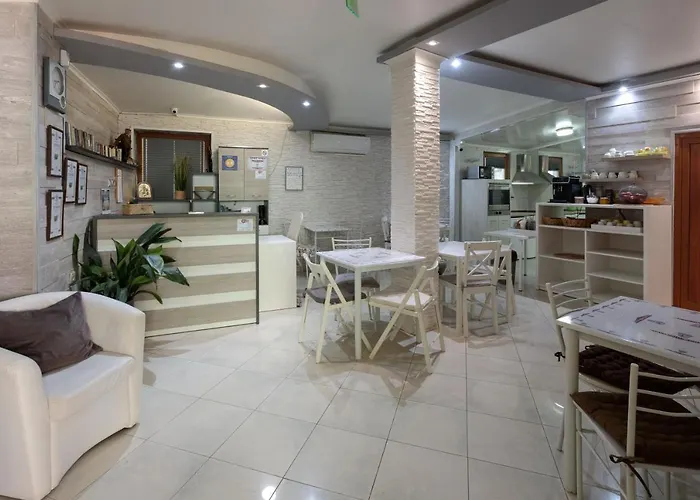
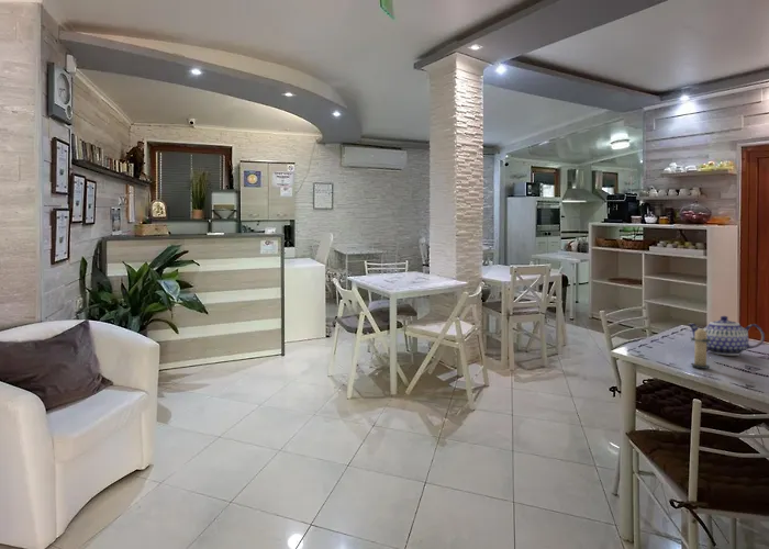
+ teapot [687,315,766,357]
+ candle [690,327,711,369]
